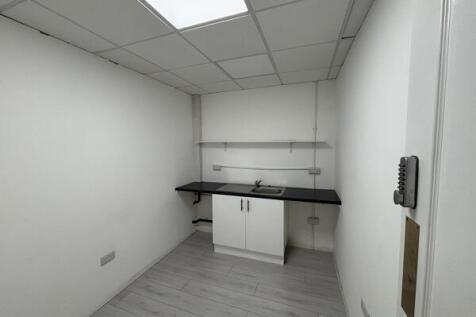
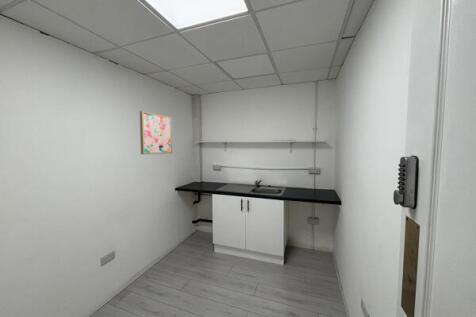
+ wall art [139,110,173,155]
